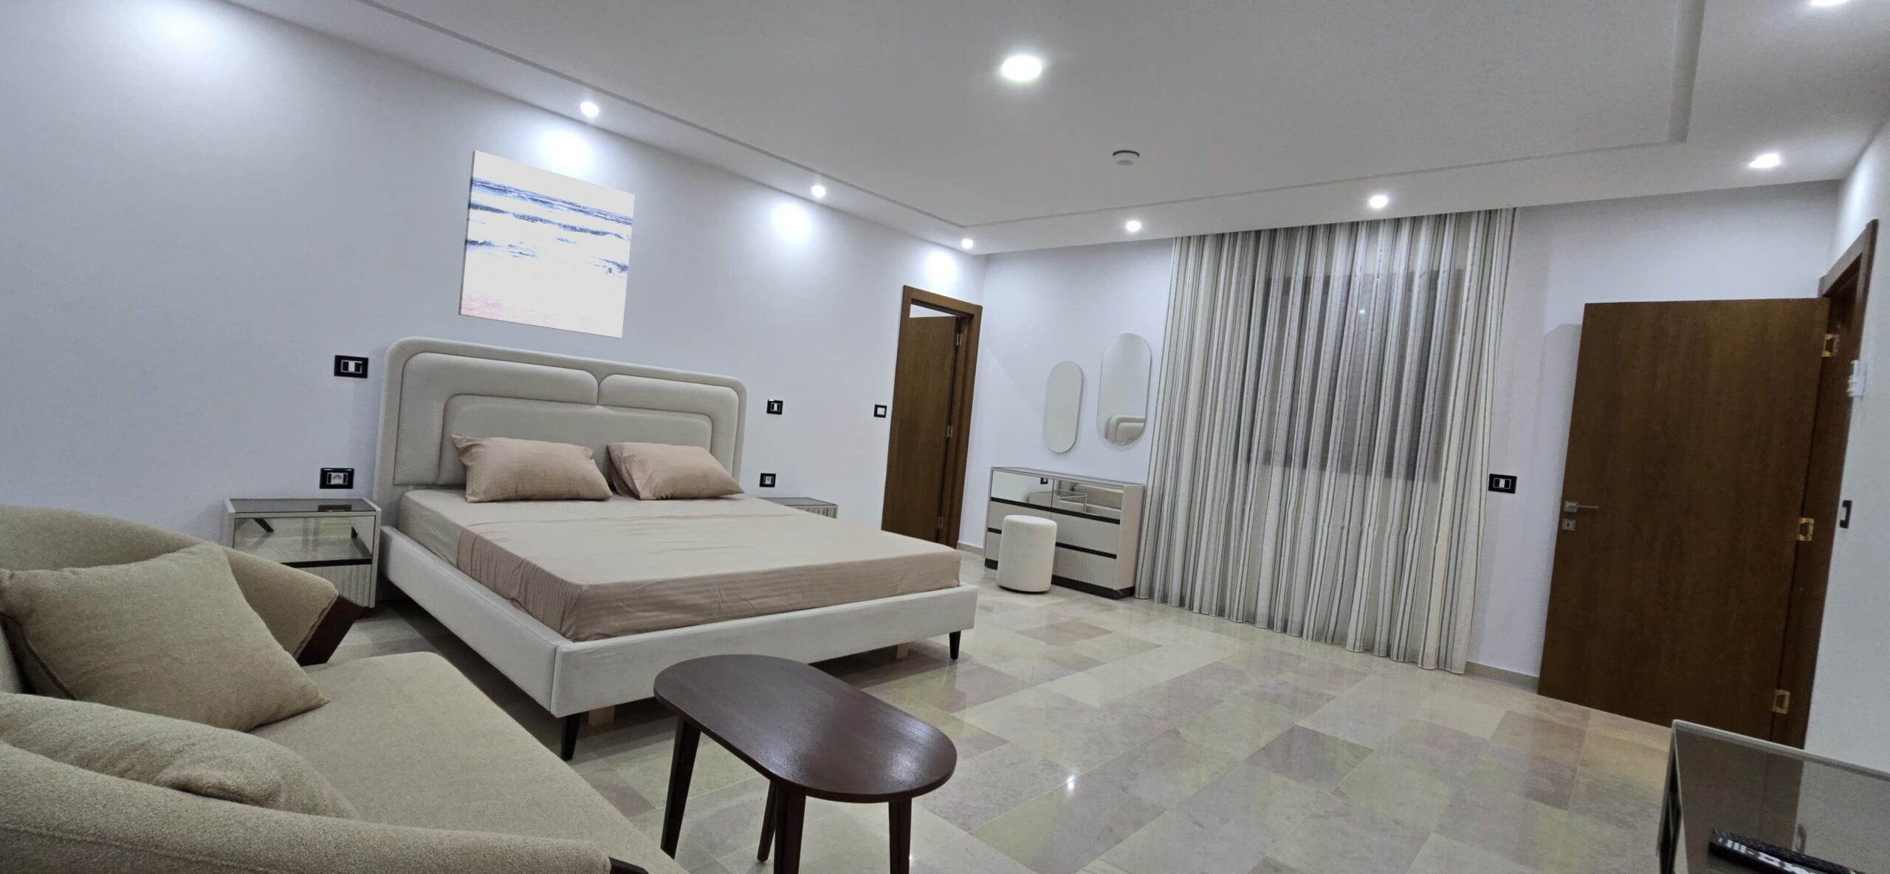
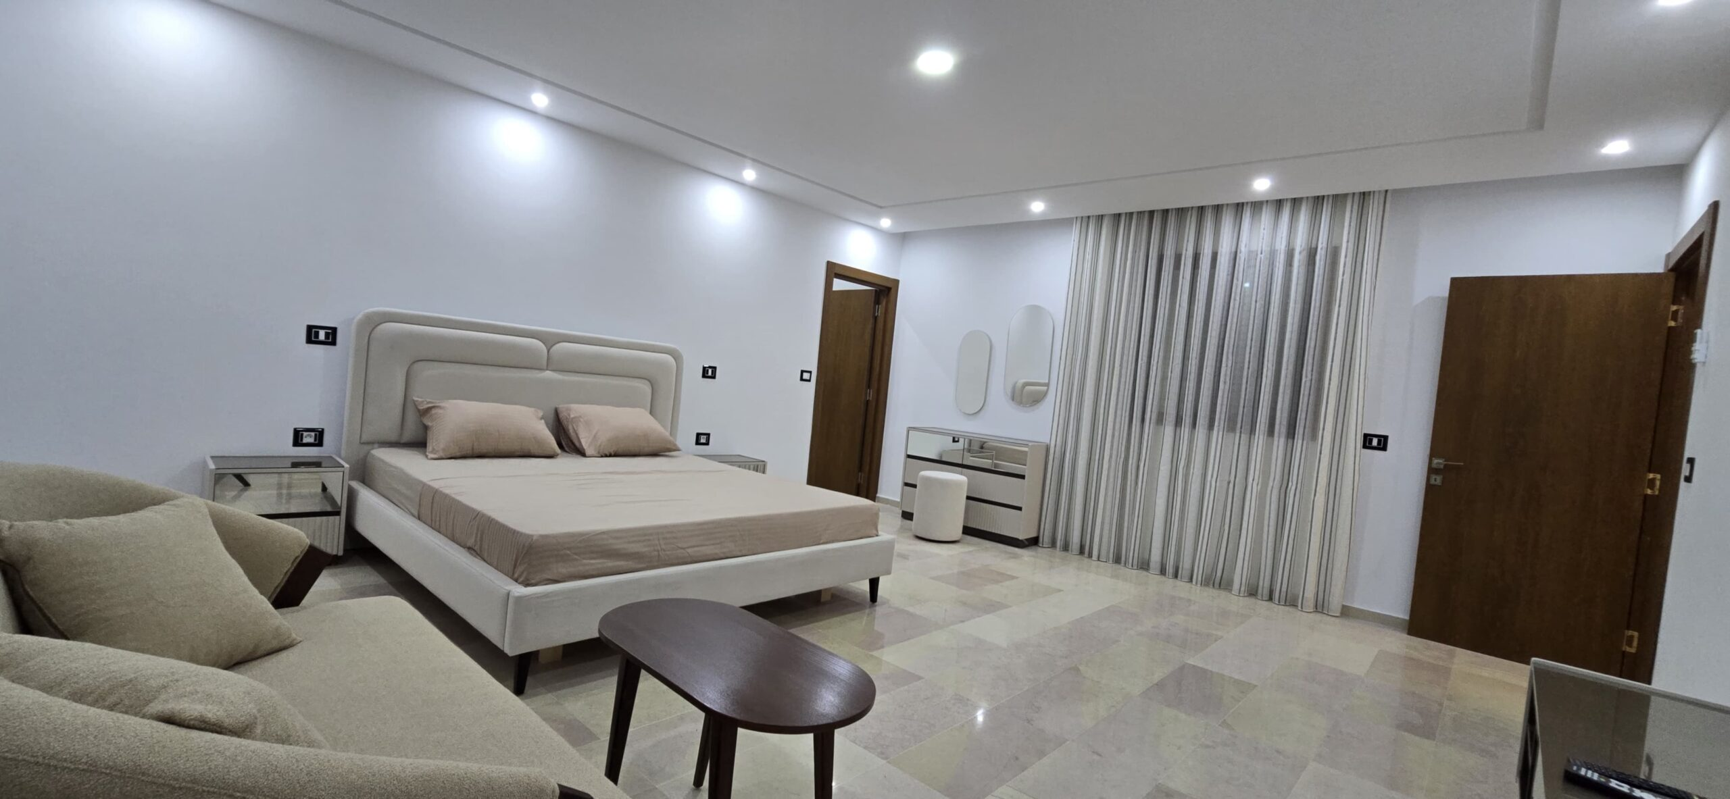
- wall art [458,149,635,339]
- smoke detector [1111,142,1141,168]
